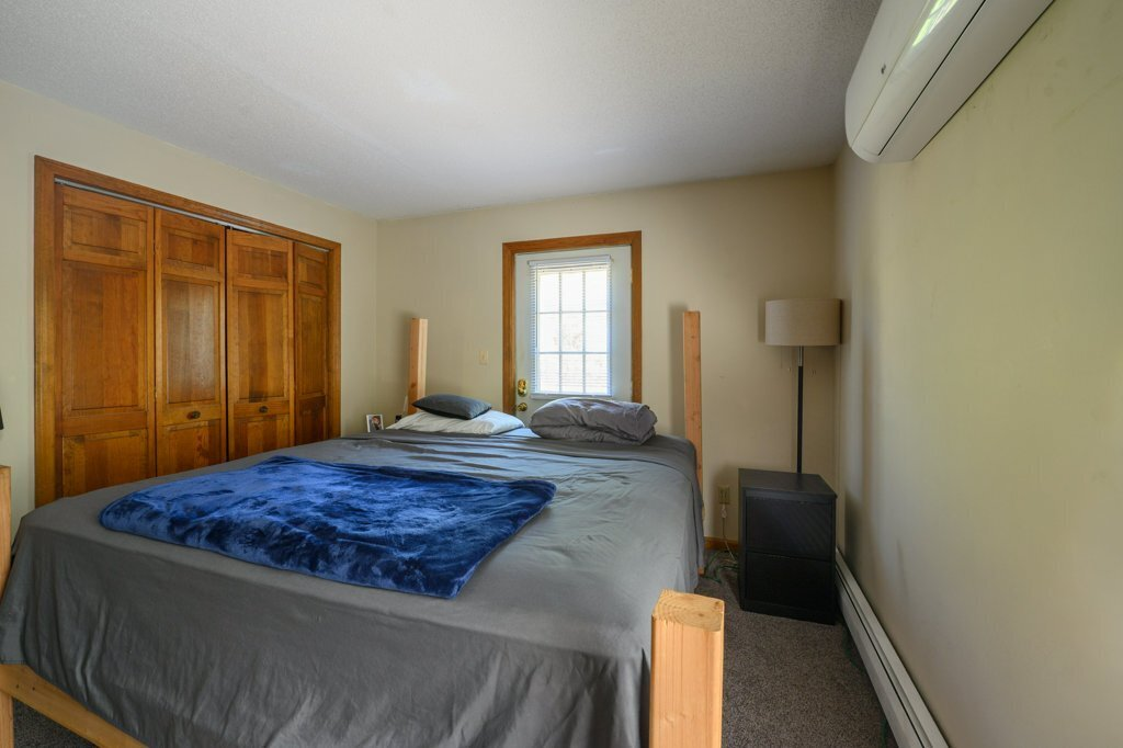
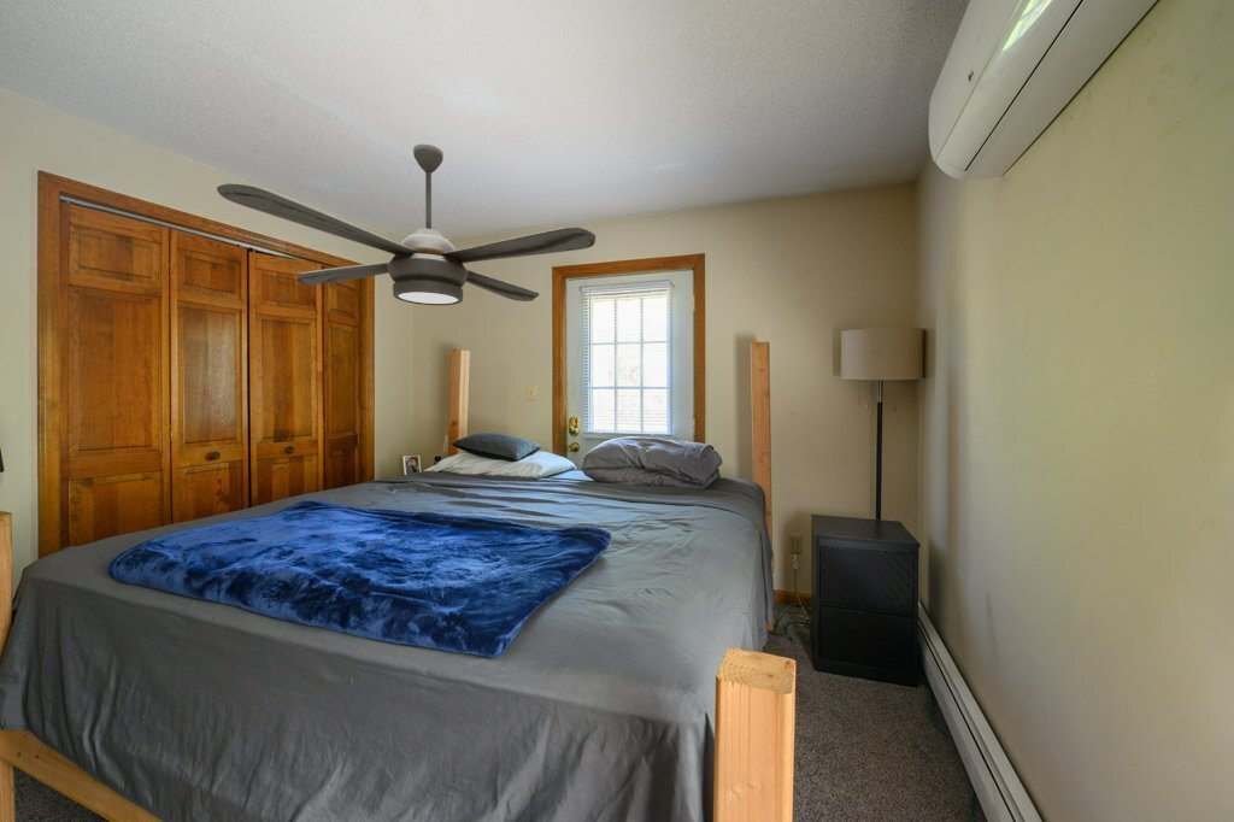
+ ceiling fan [216,143,597,306]
